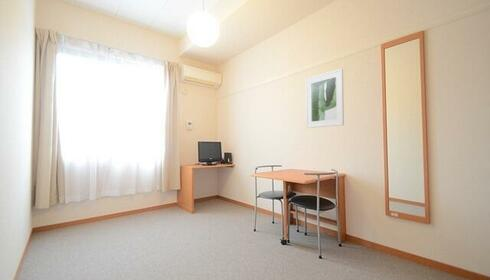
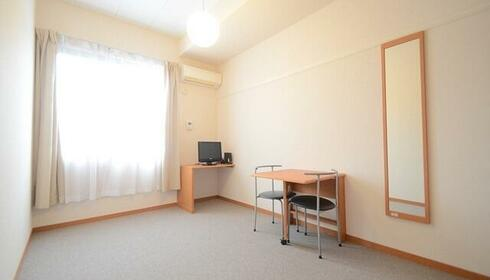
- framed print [305,68,345,129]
